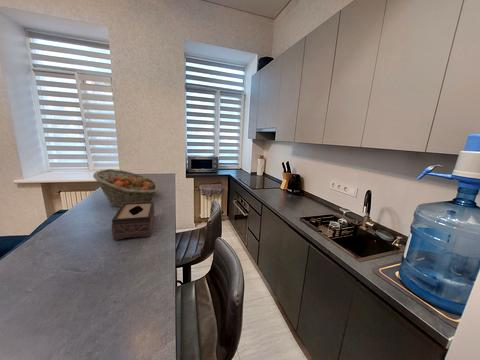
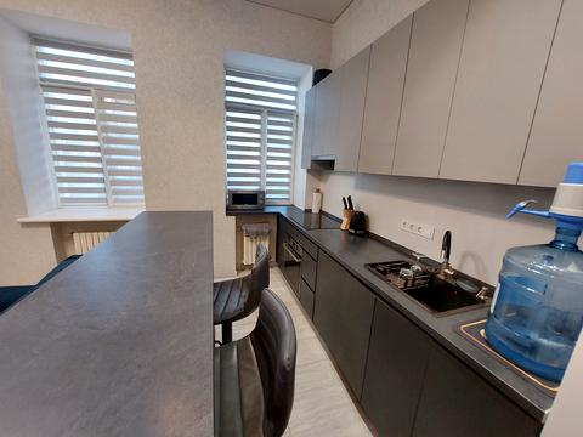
- tissue box [111,201,155,241]
- fruit basket [92,168,159,208]
